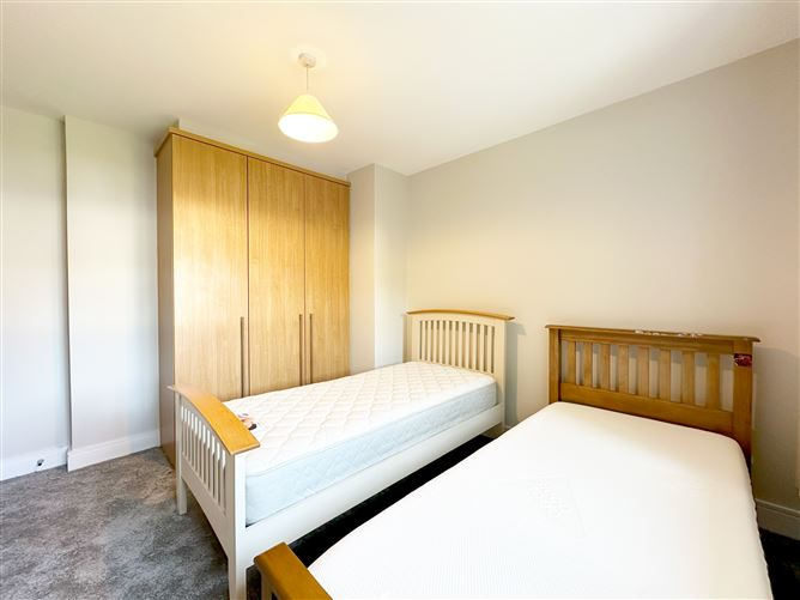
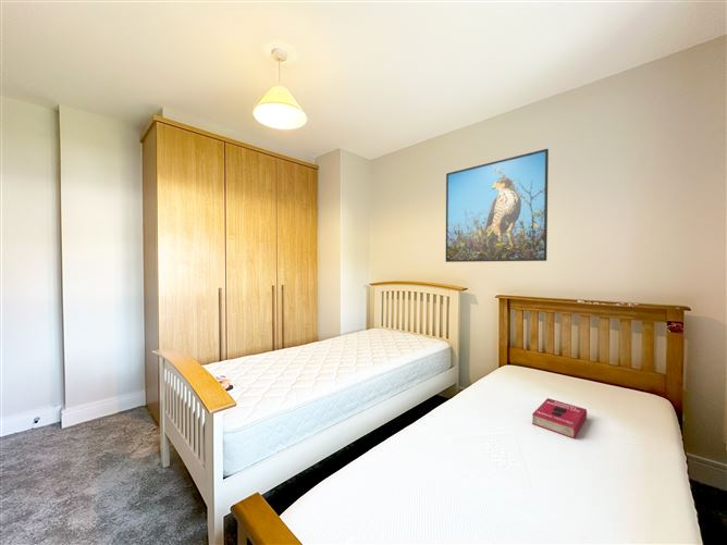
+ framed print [445,148,550,263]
+ book [531,397,588,439]
